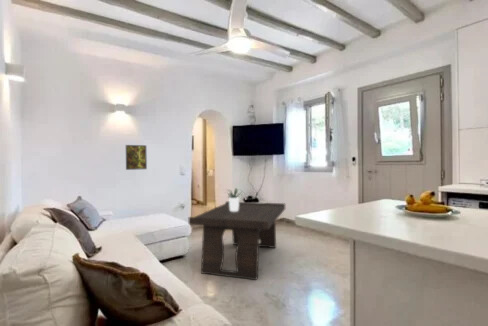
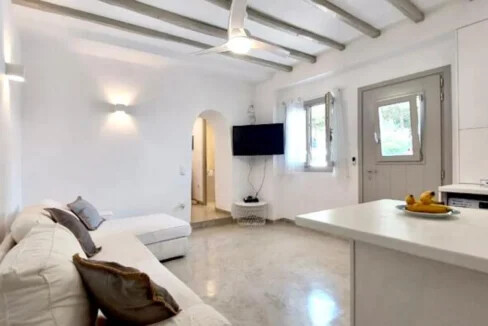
- potted plant [224,187,247,211]
- coffee table [188,200,286,281]
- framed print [125,144,148,171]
